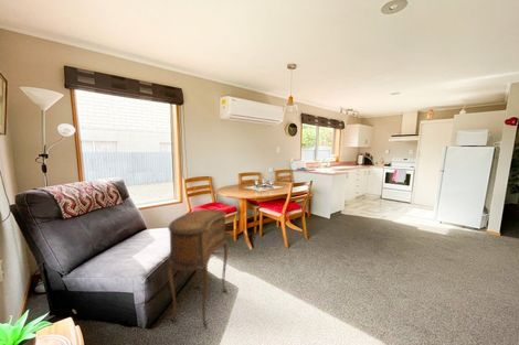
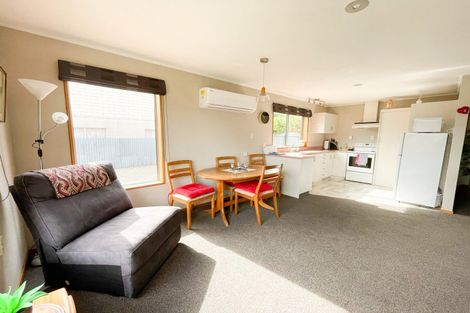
- side table [166,208,230,328]
